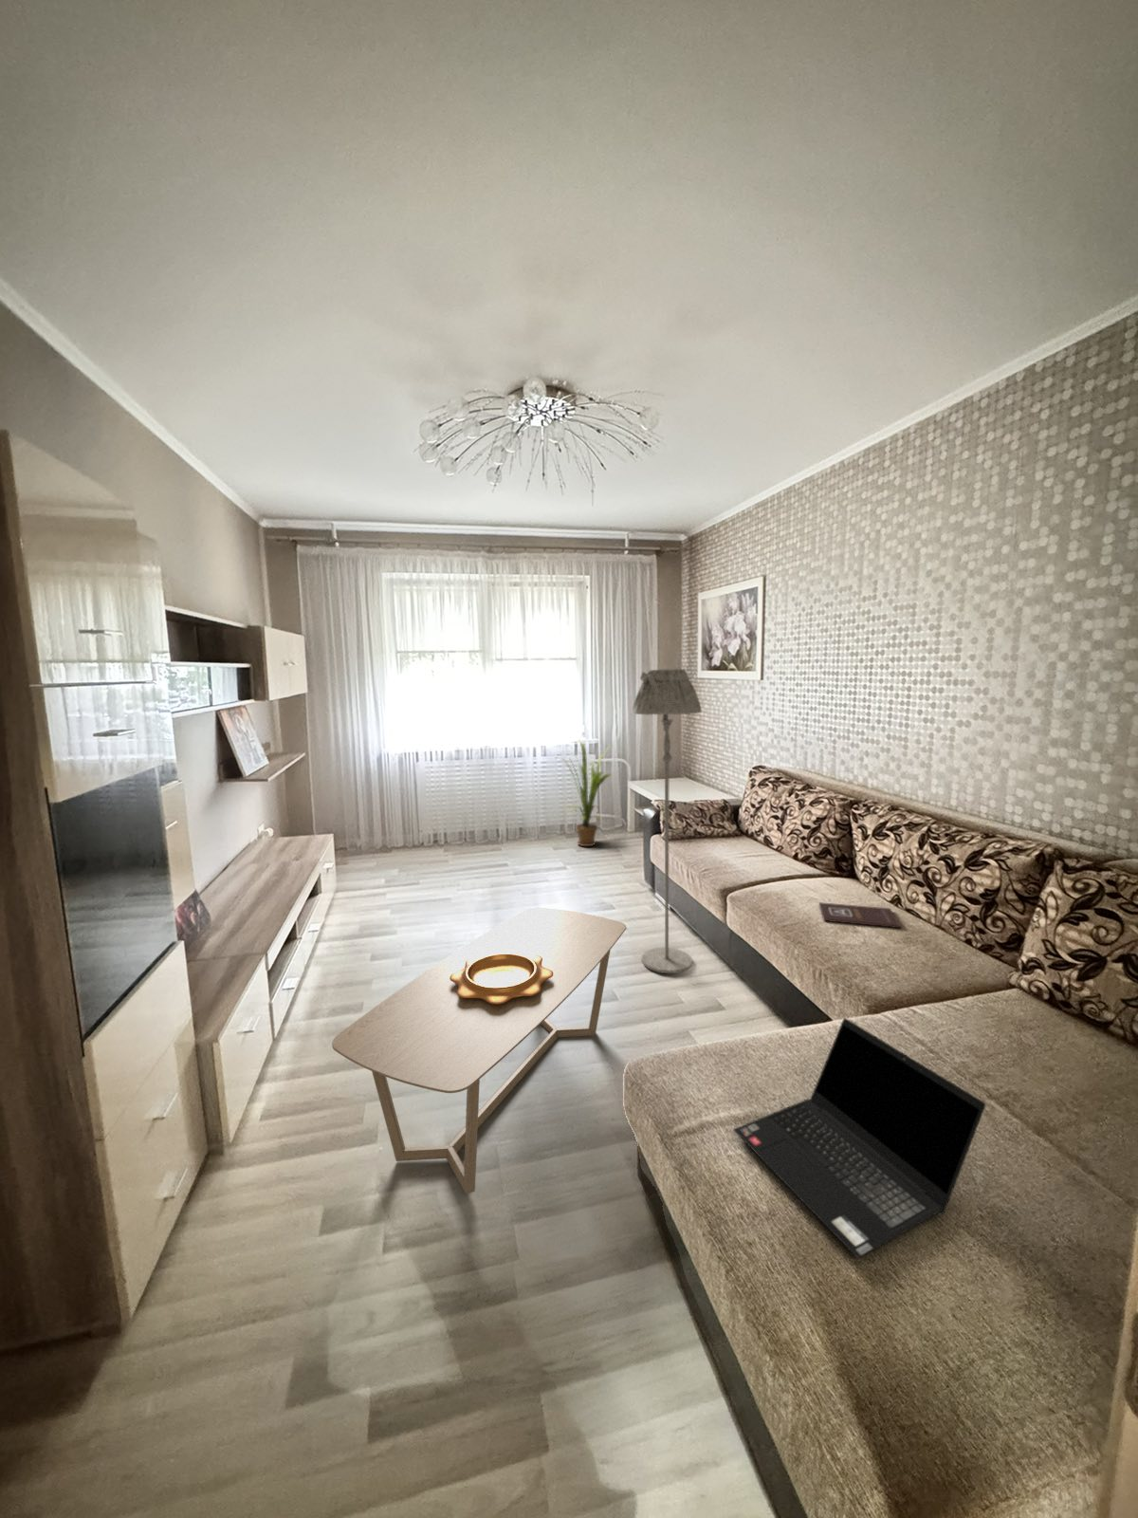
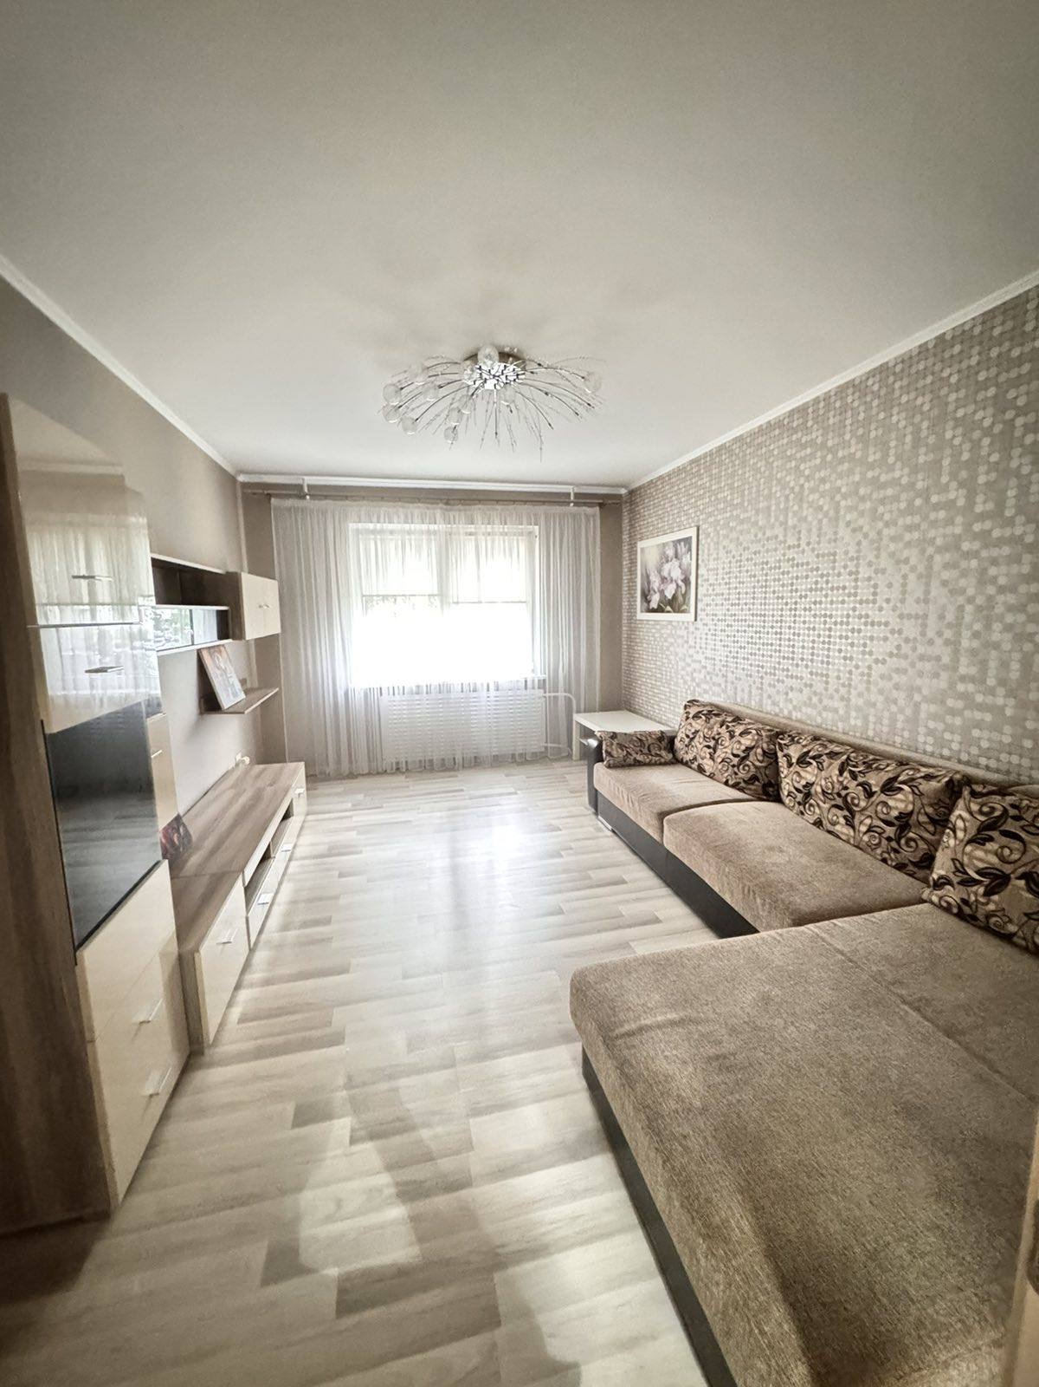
- coffee table [331,906,626,1195]
- laptop computer [733,1017,986,1259]
- floor lamp [631,668,703,974]
- book [819,901,901,929]
- decorative bowl [449,951,553,1004]
- house plant [553,740,612,847]
